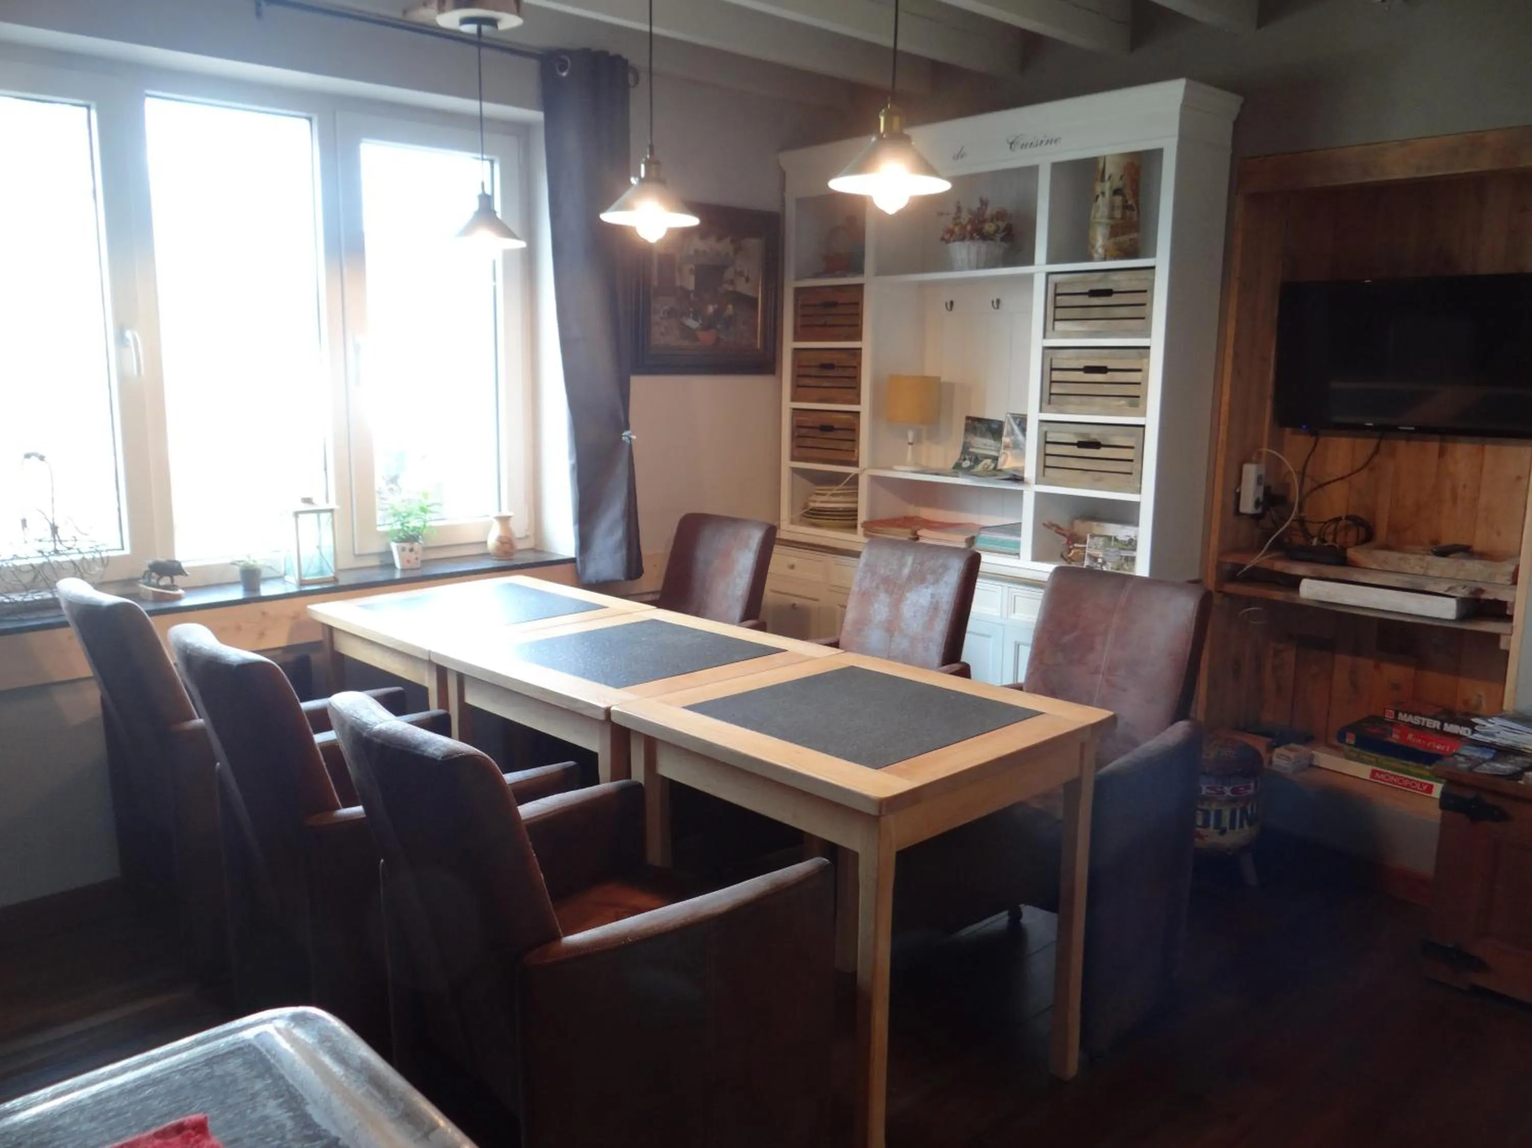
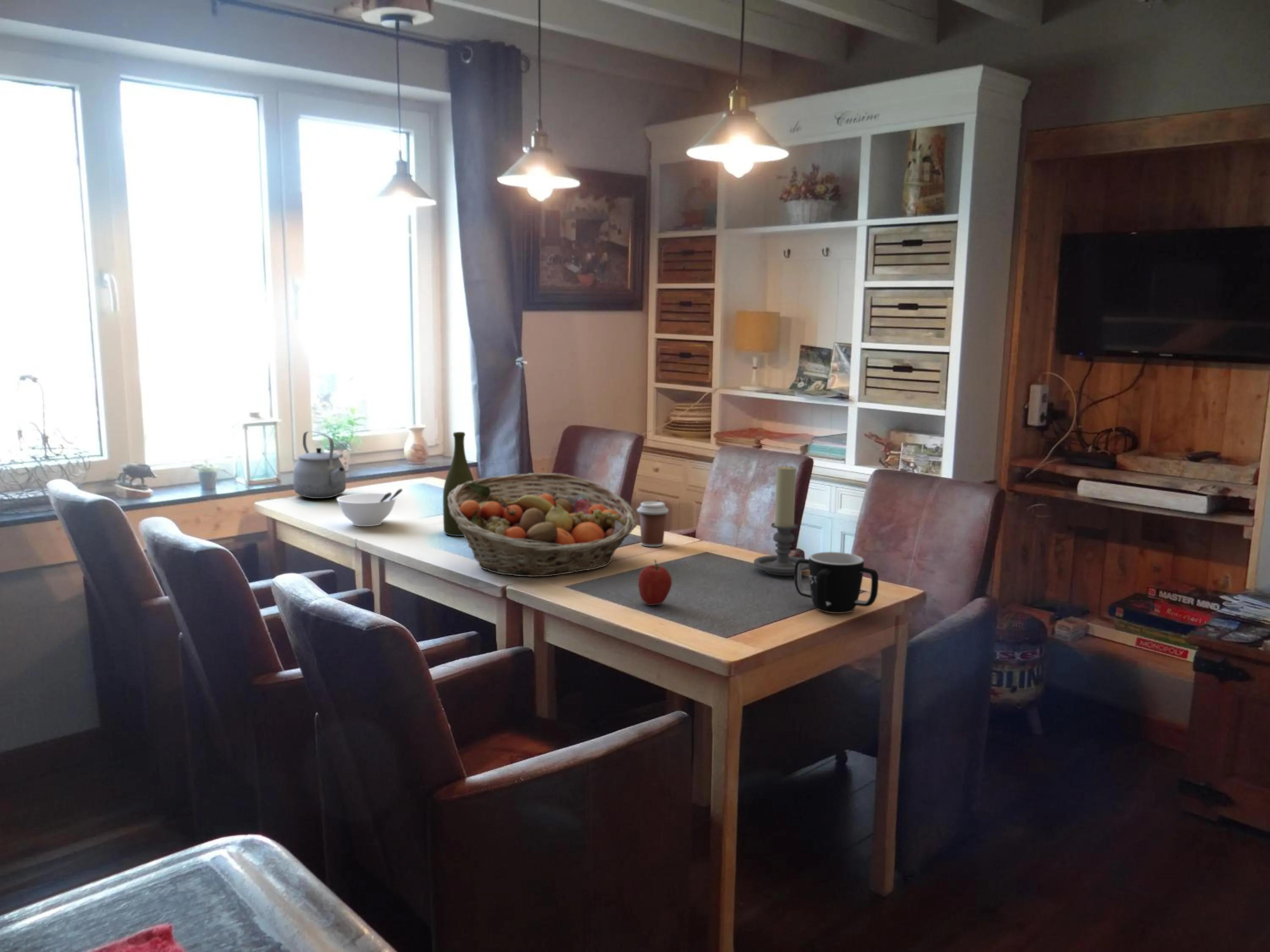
+ bowl [336,488,403,527]
+ coffee cup [637,501,669,547]
+ fruit basket [448,473,638,577]
+ tea kettle [293,431,346,499]
+ fruit [638,559,672,606]
+ candle holder [753,464,809,576]
+ mug [794,551,879,614]
+ bottle [442,432,475,537]
